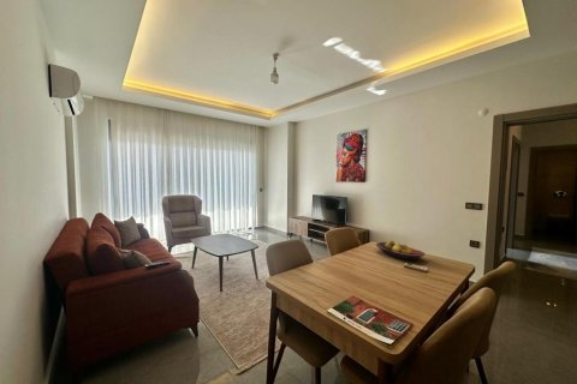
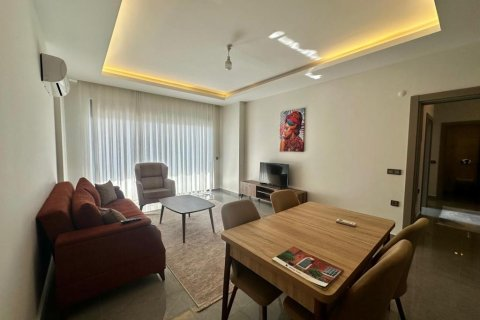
- fruit bowl [375,240,427,262]
